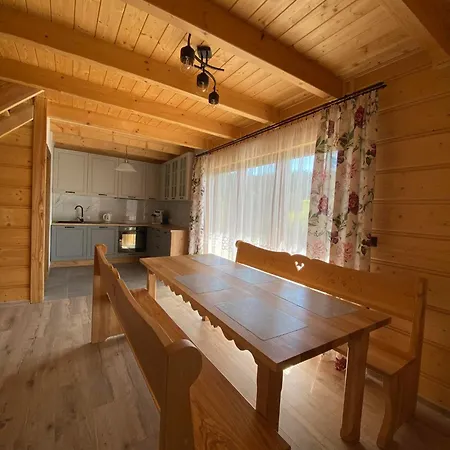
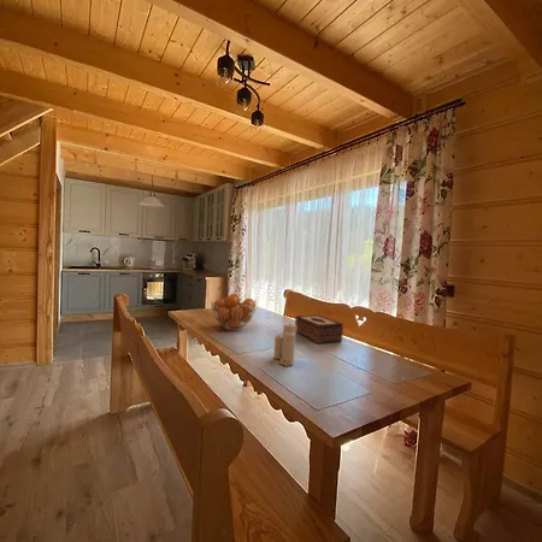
+ candle [272,323,296,367]
+ fruit basket [210,293,258,331]
+ tissue box [294,313,344,344]
